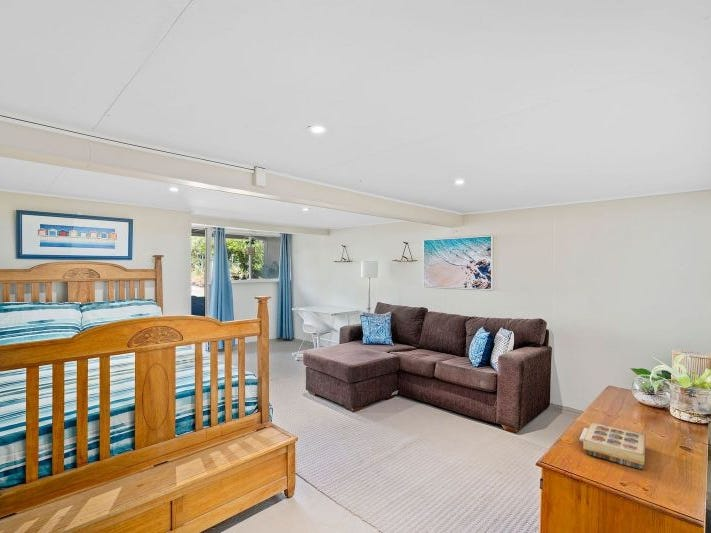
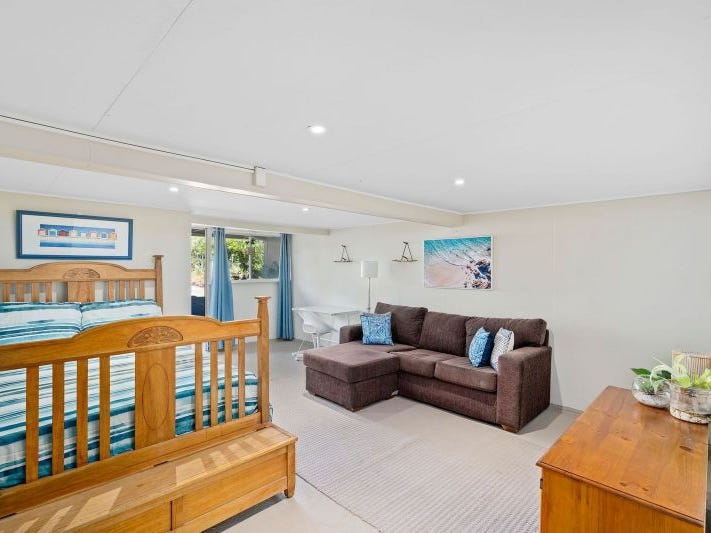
- book [578,421,647,470]
